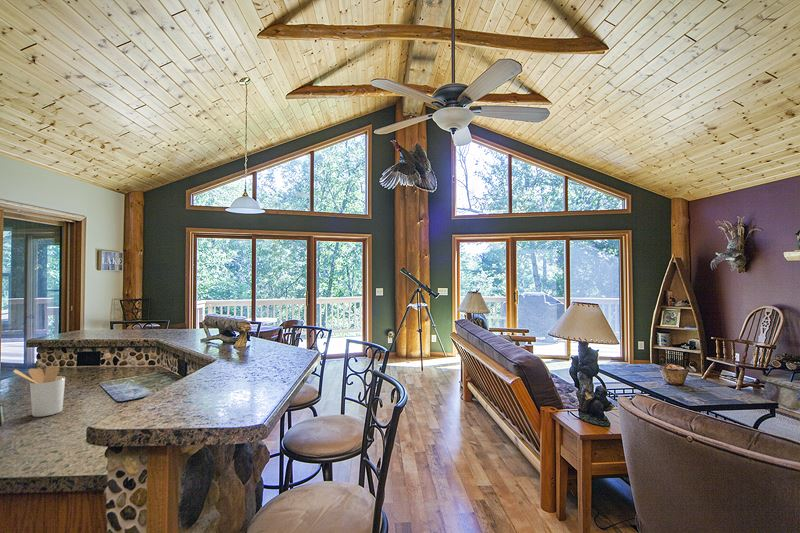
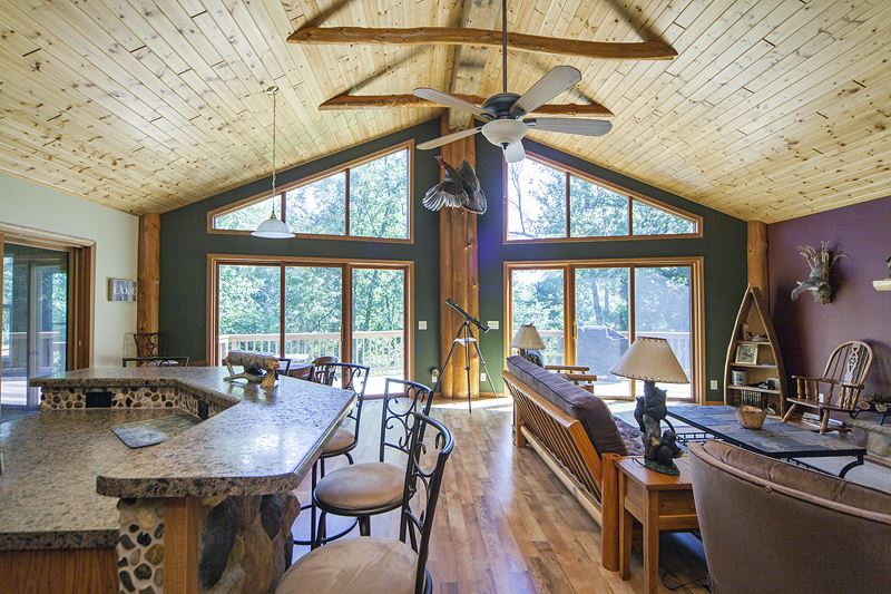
- utensil holder [12,365,66,418]
